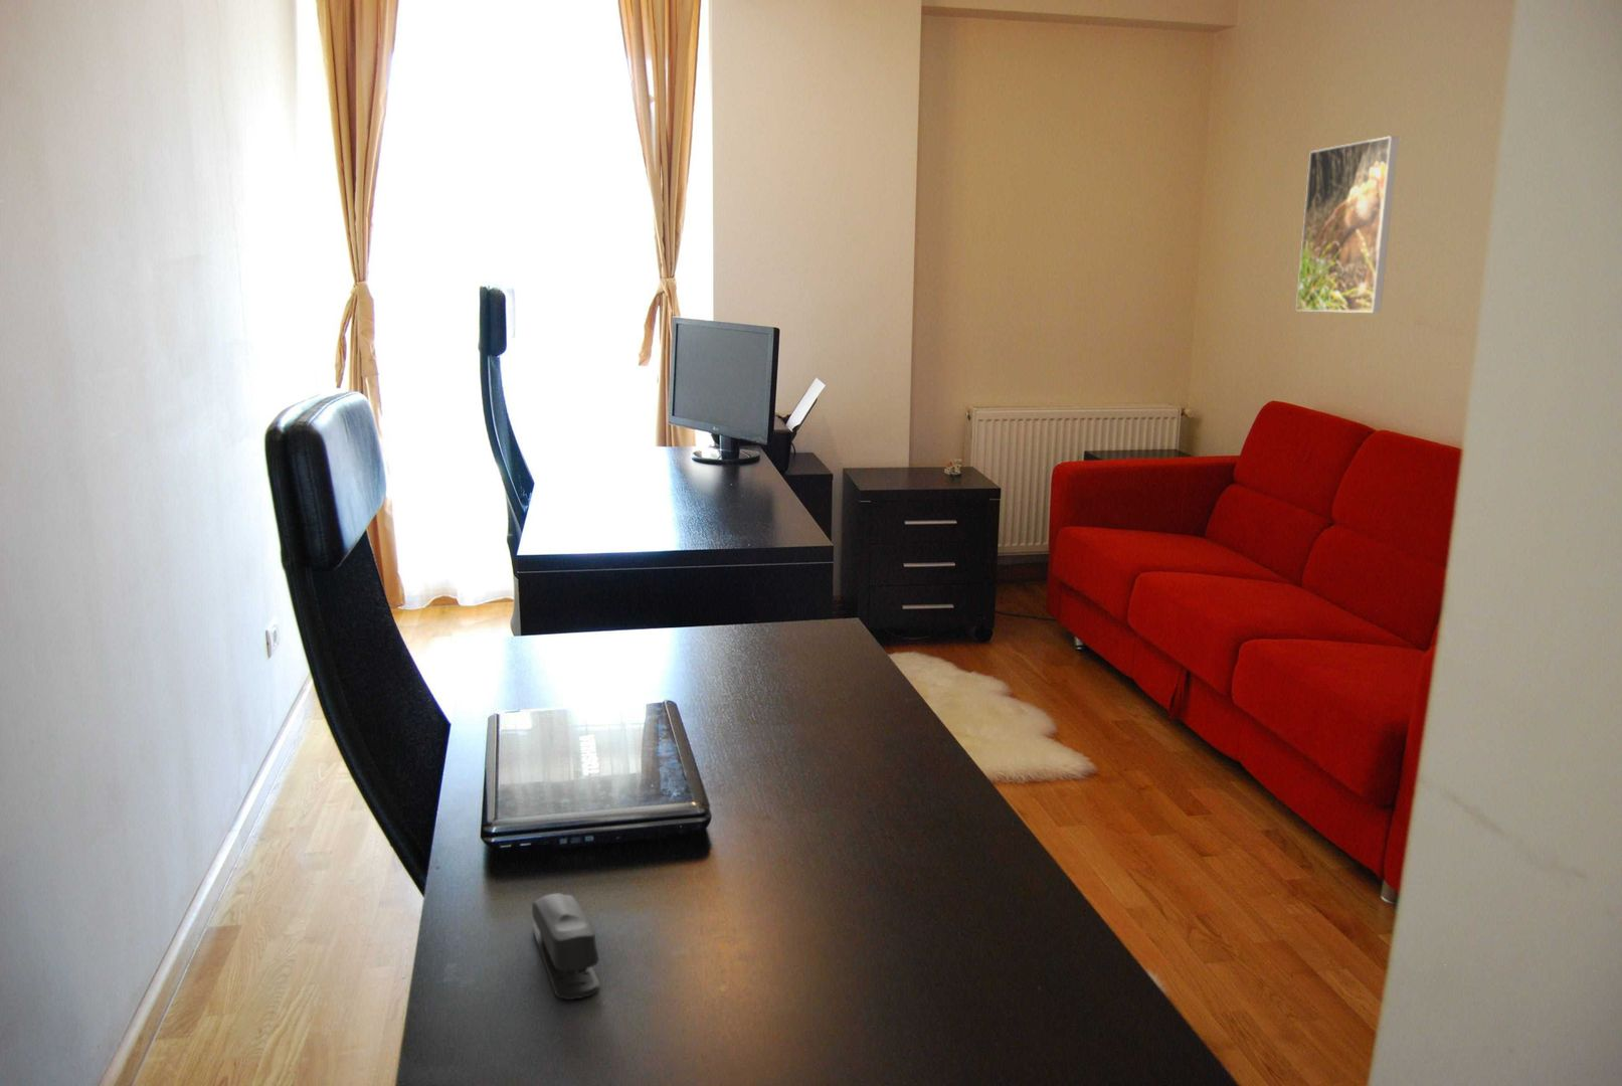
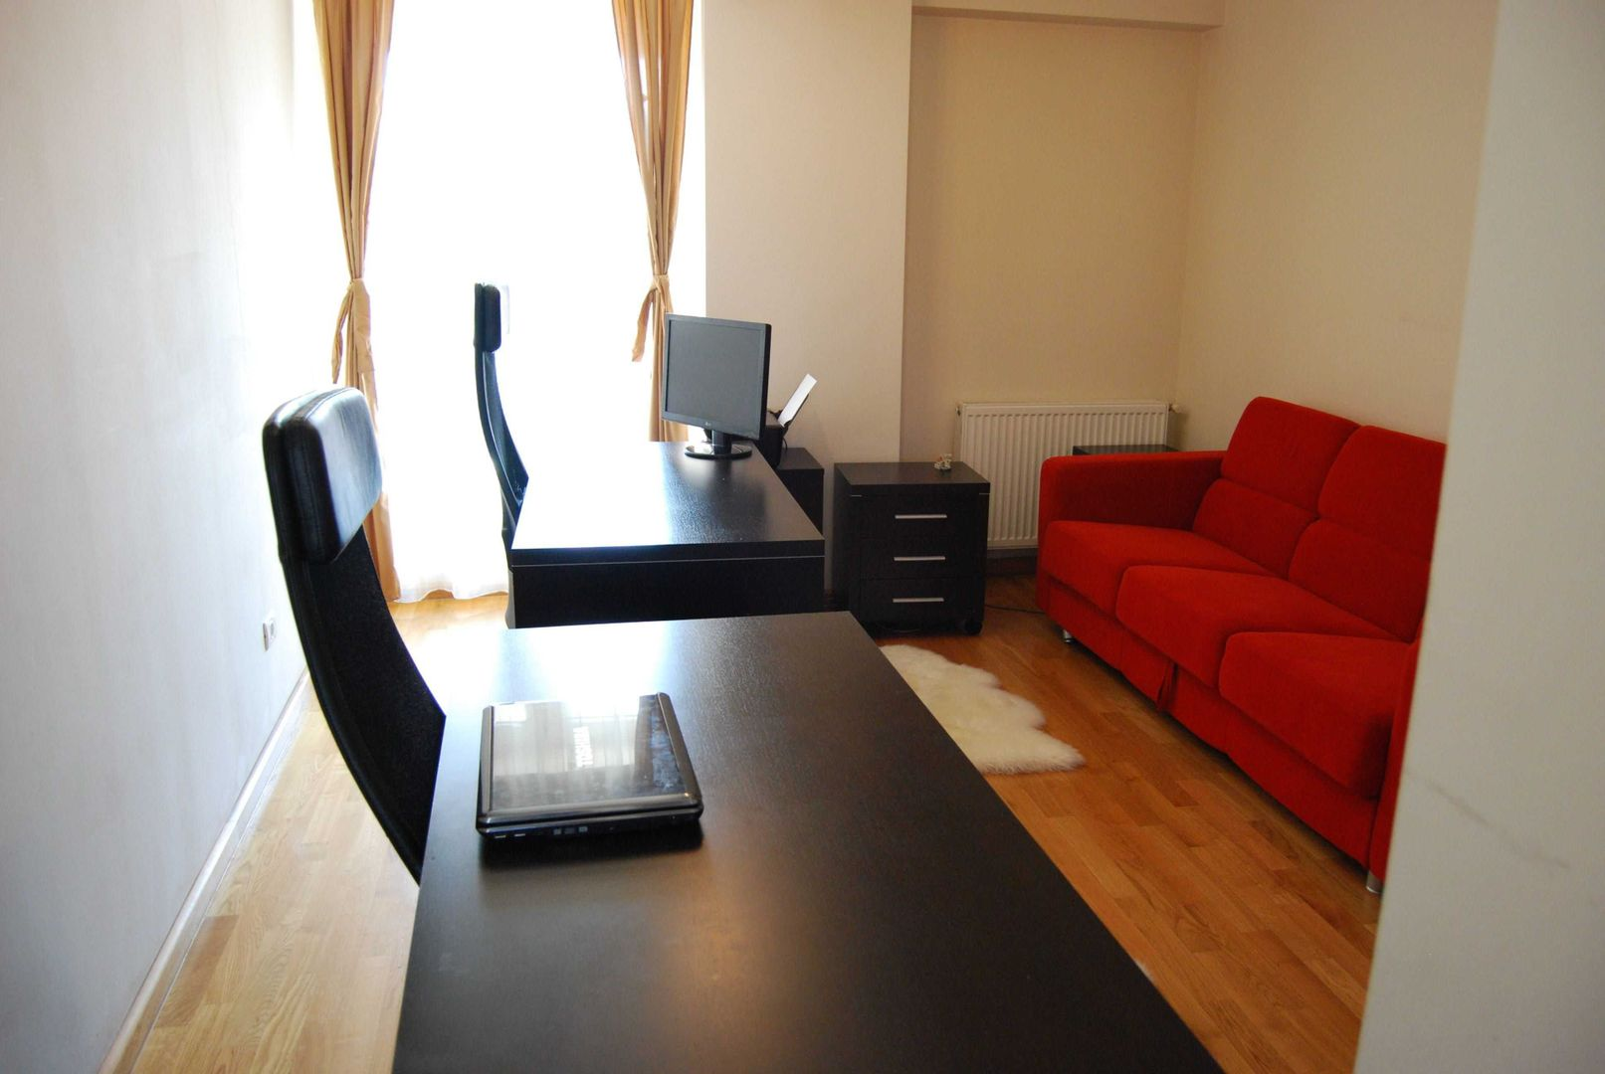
- stapler [531,892,601,1000]
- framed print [1295,135,1400,314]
